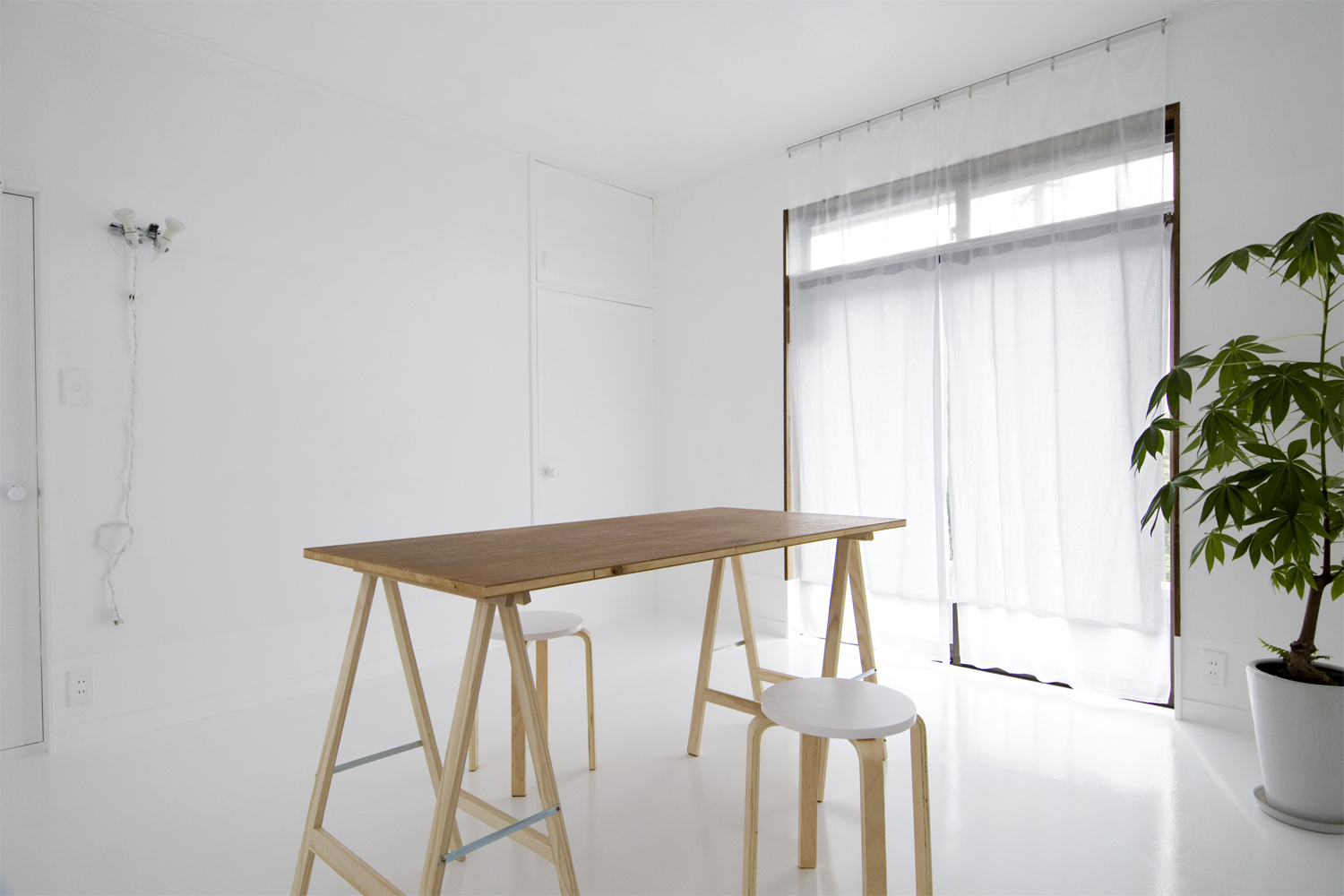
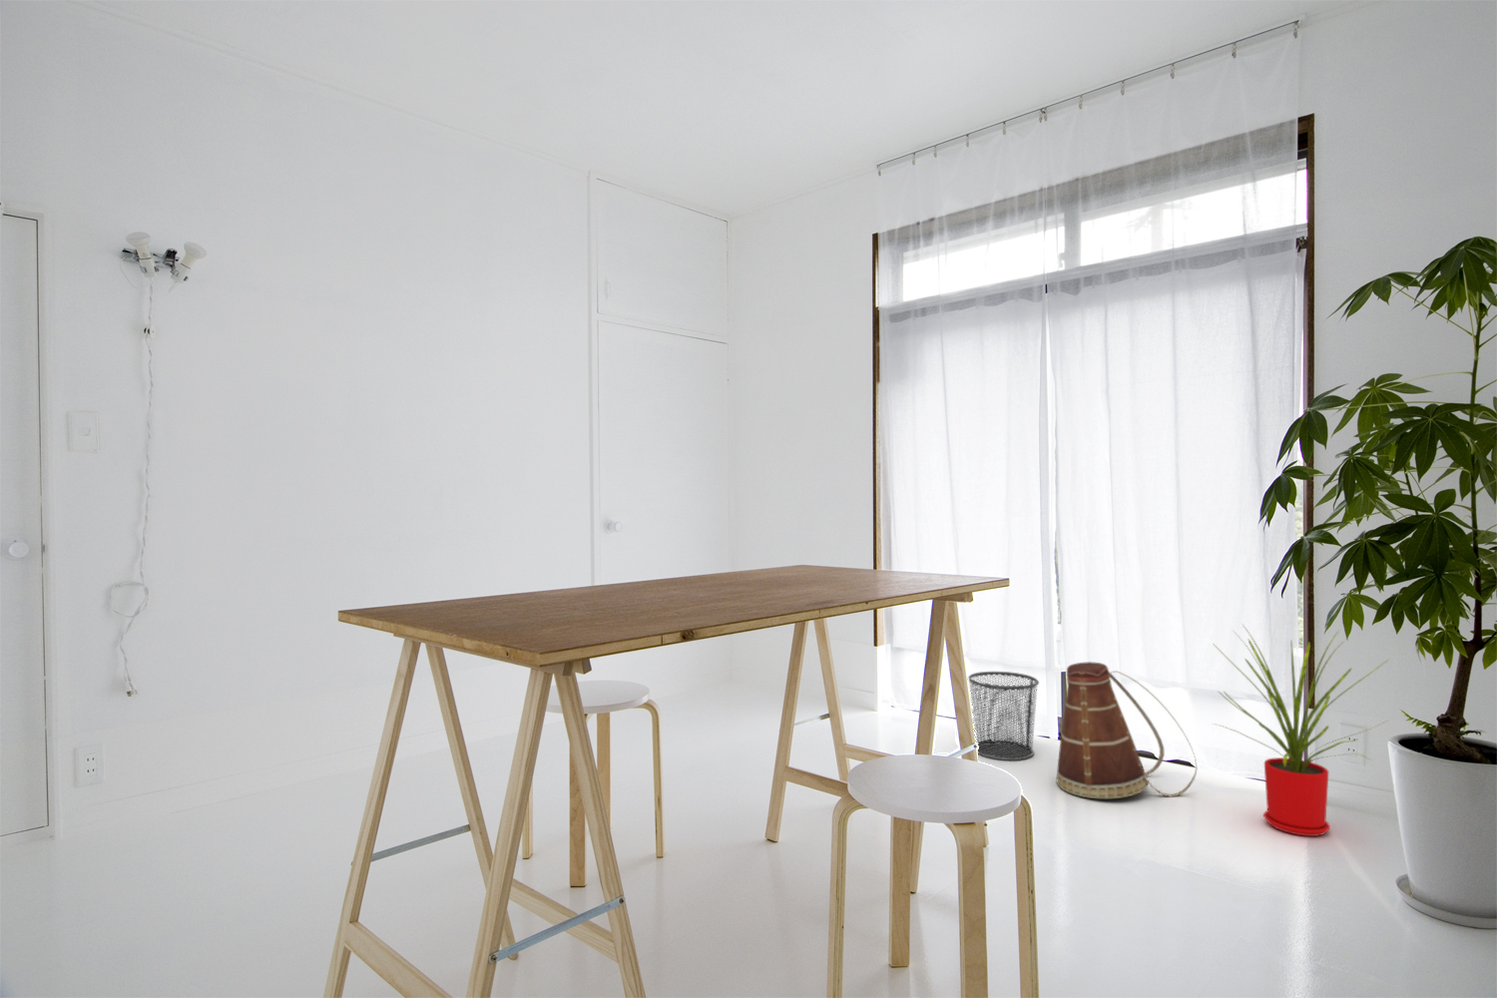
+ house plant [1213,624,1390,838]
+ waste bin [967,671,1040,762]
+ basket [1056,661,1197,800]
